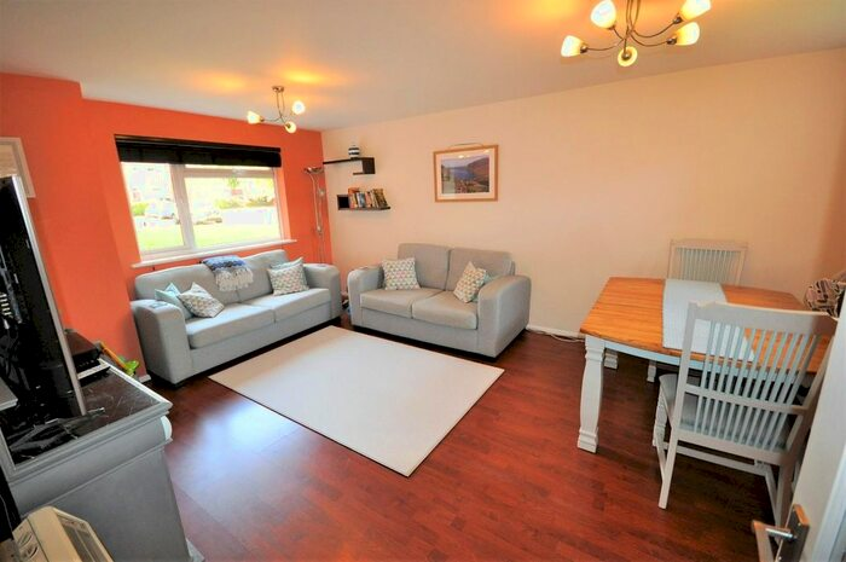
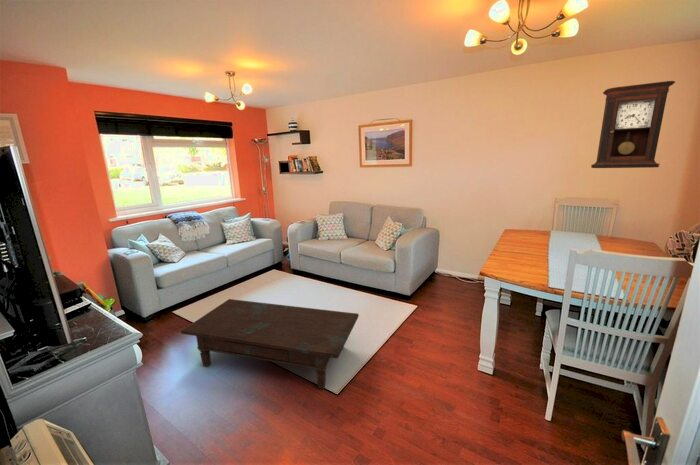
+ pendulum clock [590,80,676,169]
+ coffee table [180,298,360,390]
